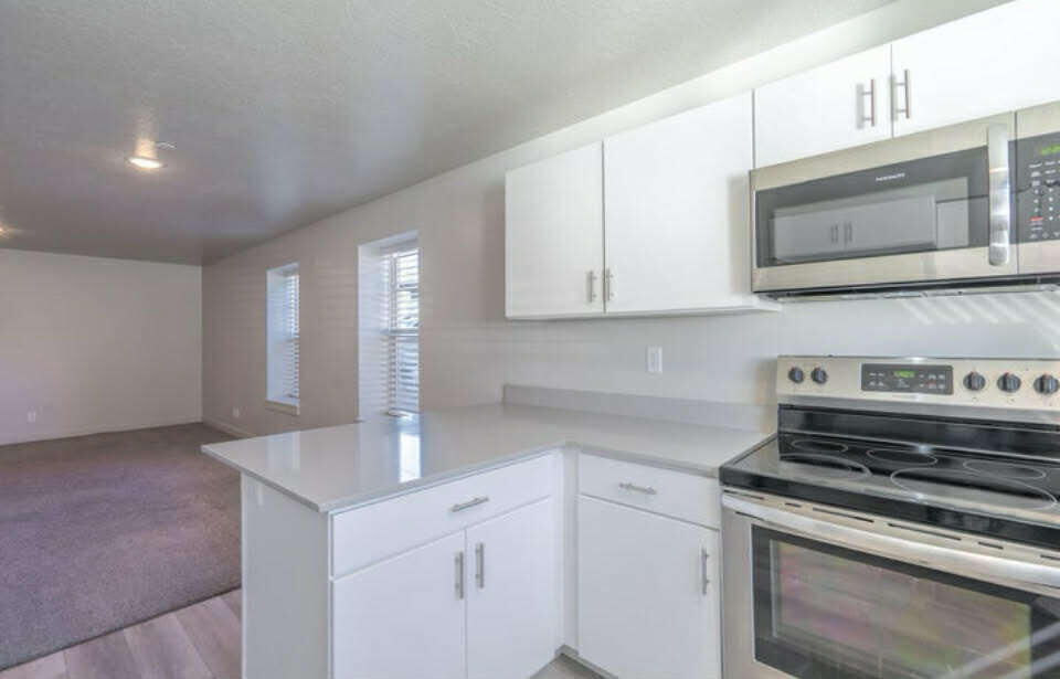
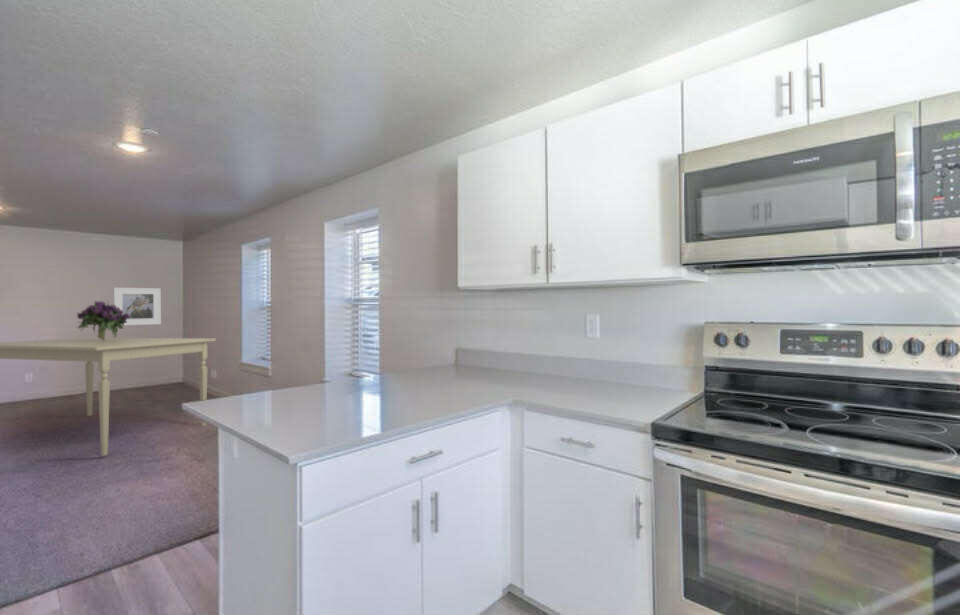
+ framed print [113,287,162,326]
+ bouquet [75,300,131,340]
+ dining table [0,336,217,457]
